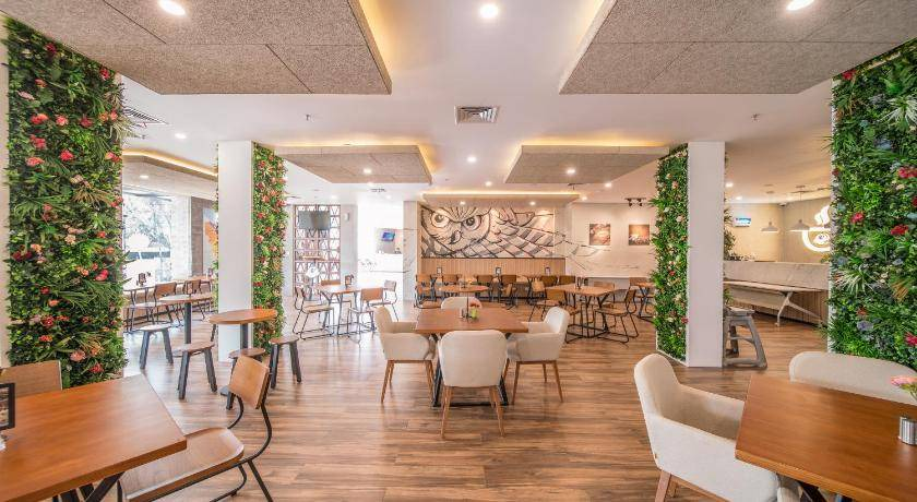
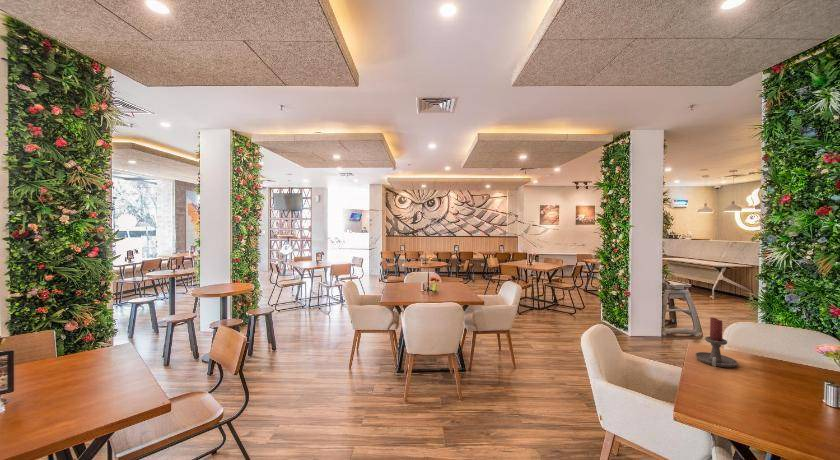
+ candle holder [694,317,739,368]
